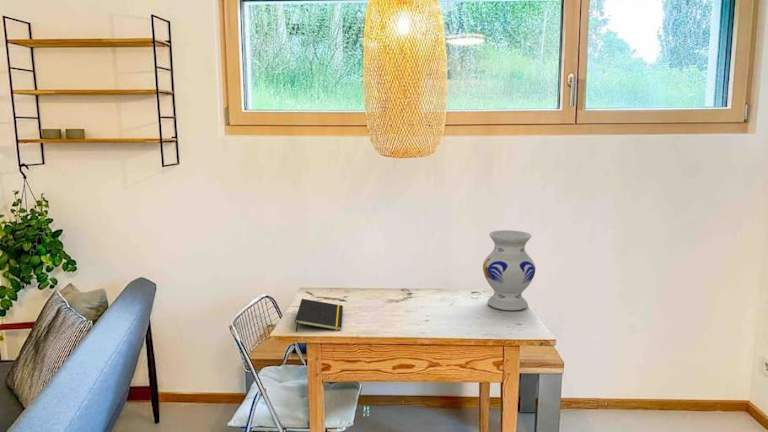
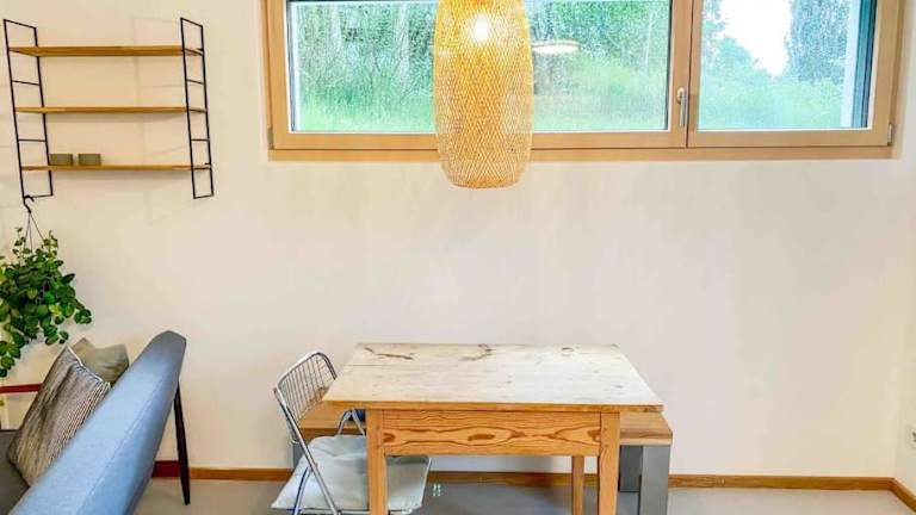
- notepad [294,298,344,333]
- vase [482,229,536,311]
